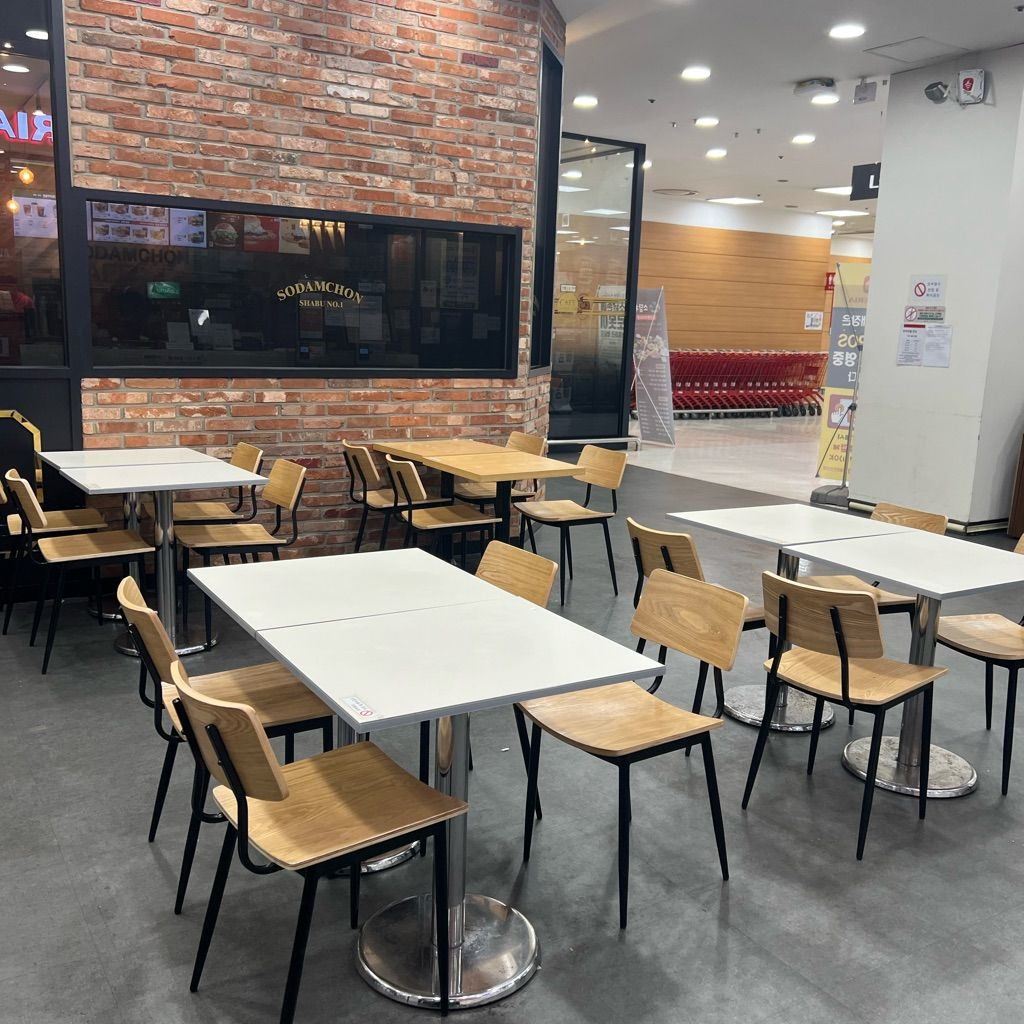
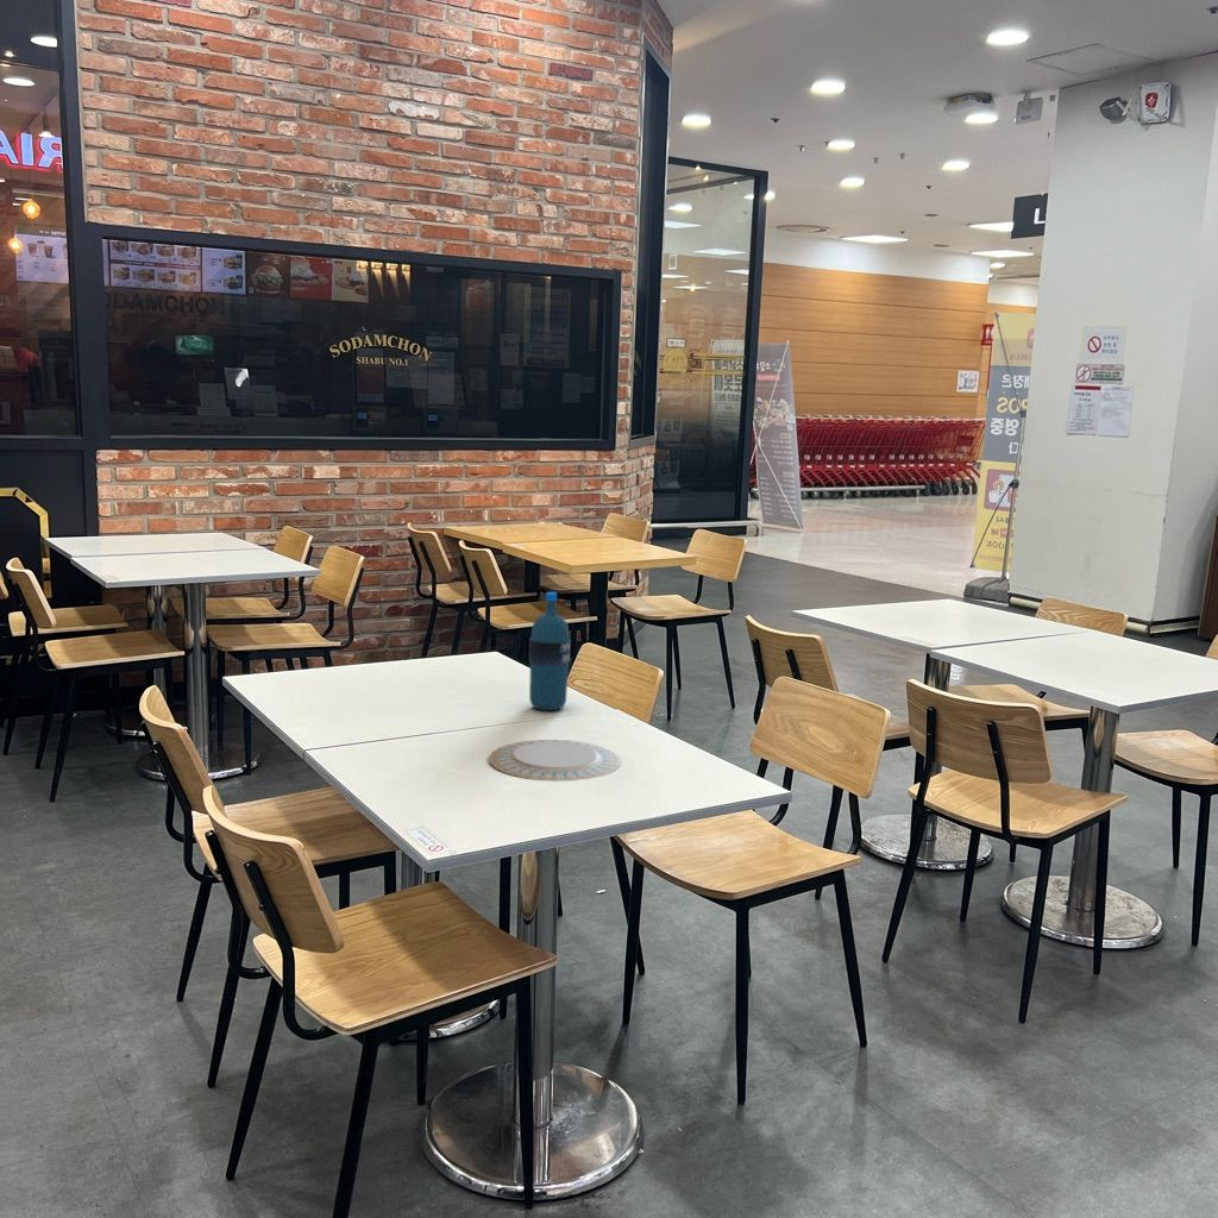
+ water bottle [528,591,571,711]
+ chinaware [488,739,622,783]
